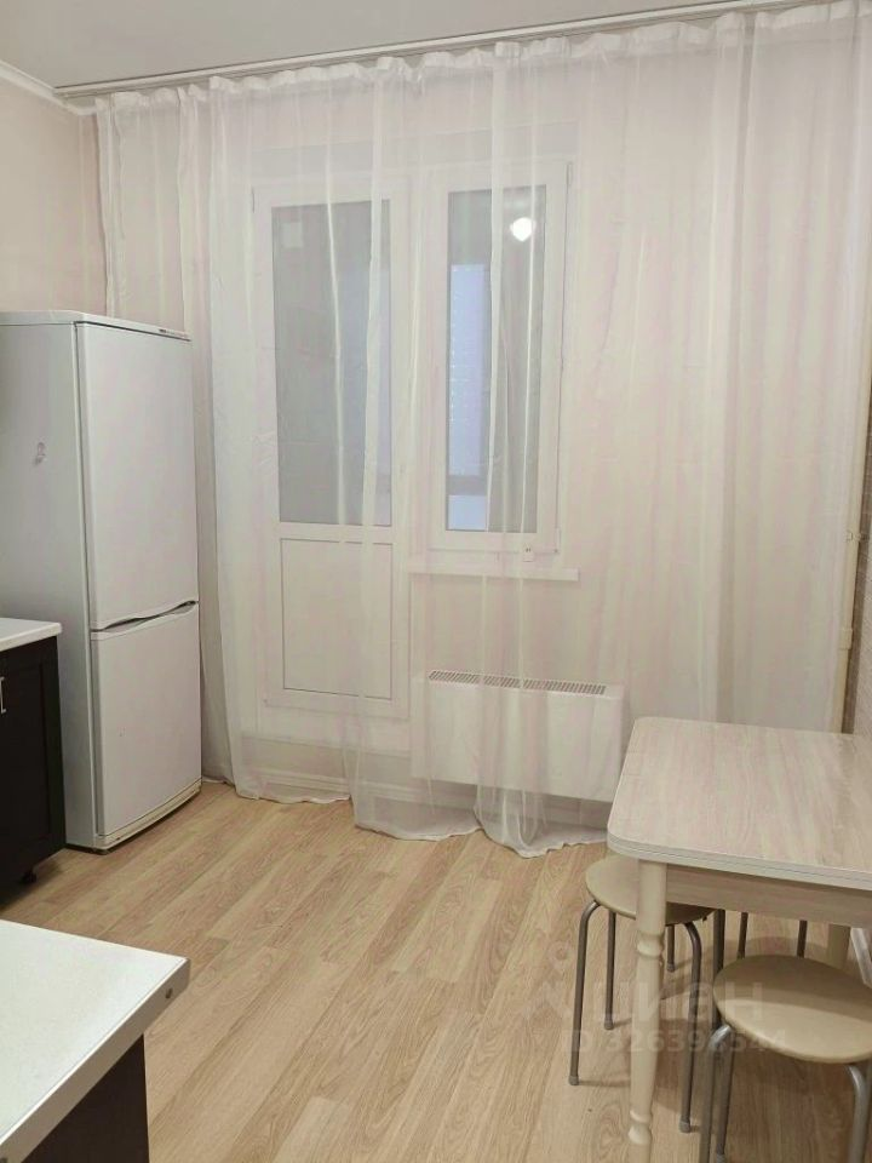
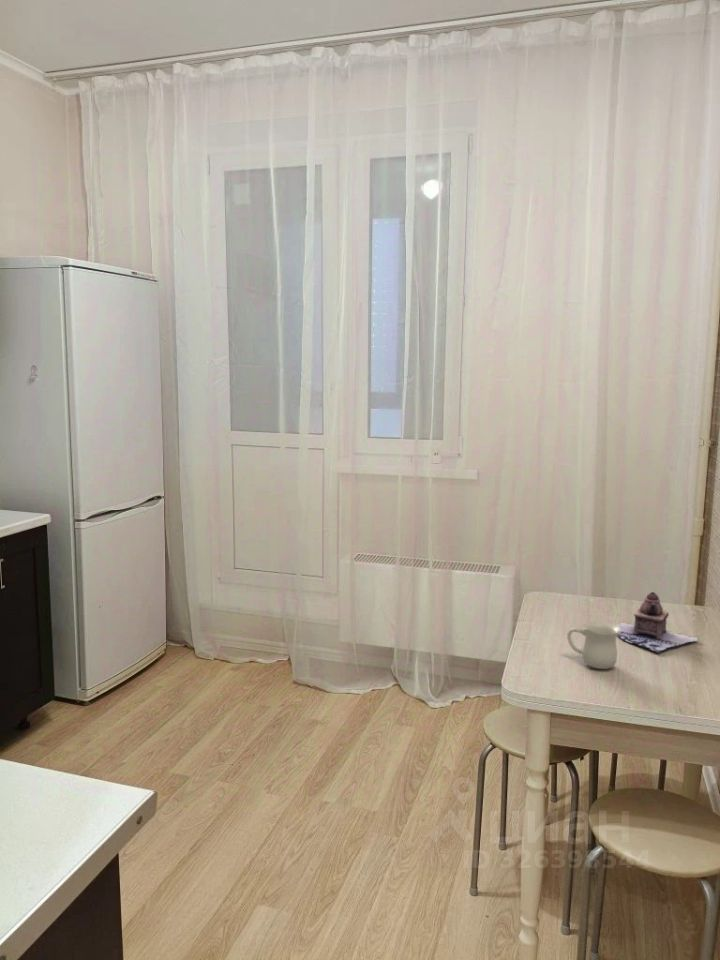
+ mug [566,621,621,670]
+ teapot [615,591,699,653]
